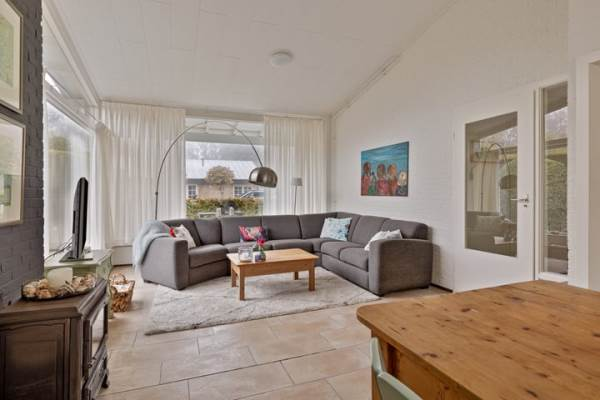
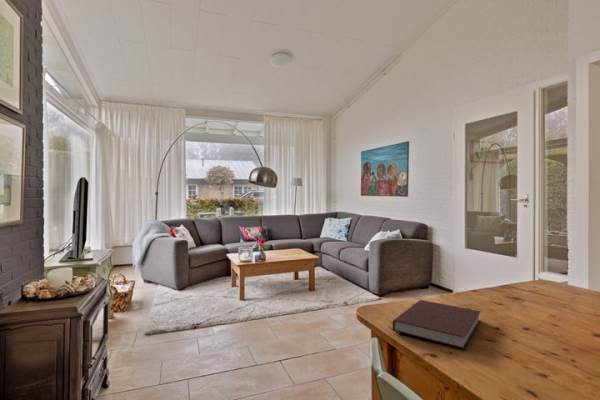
+ notebook [392,299,482,350]
